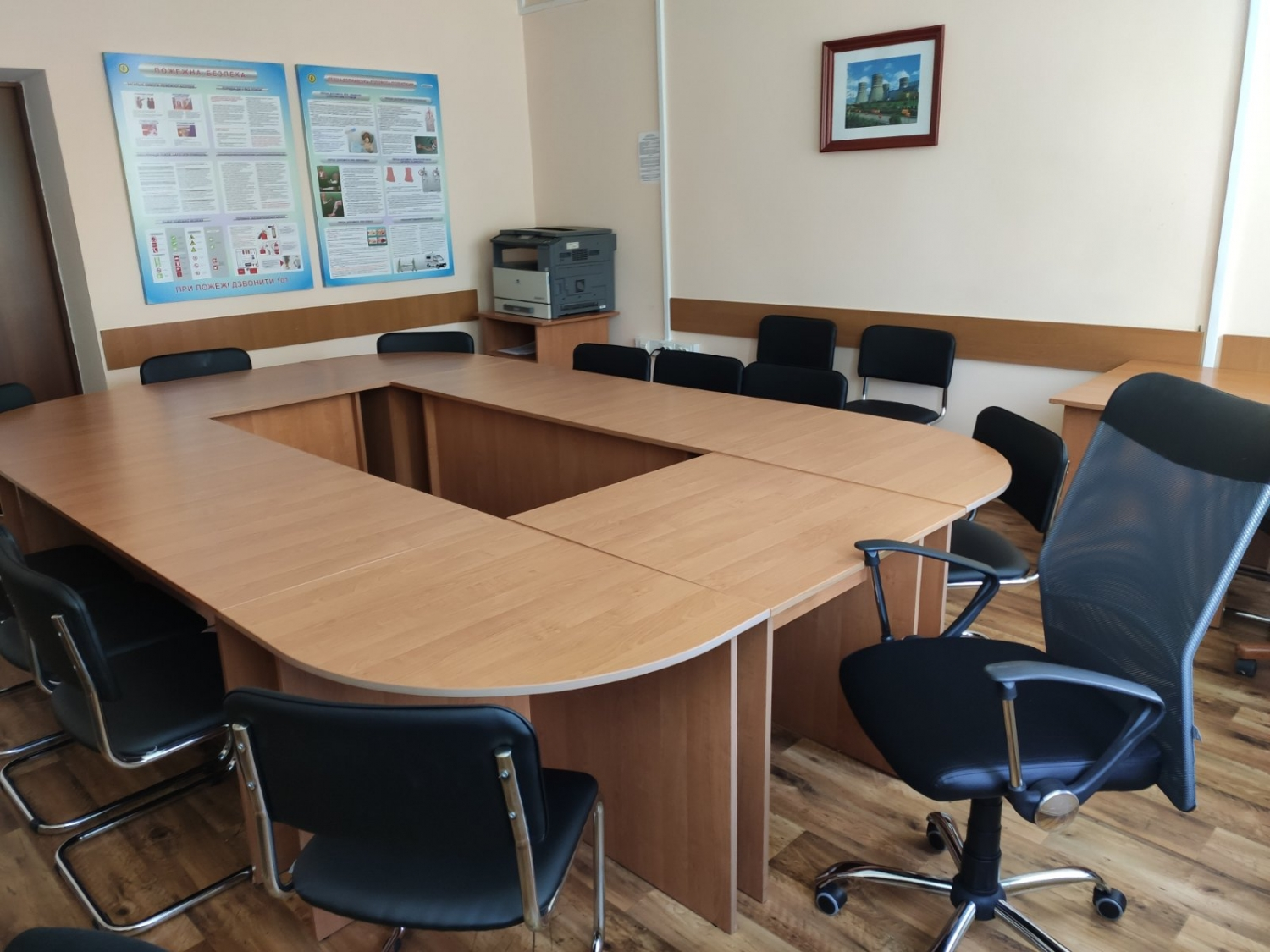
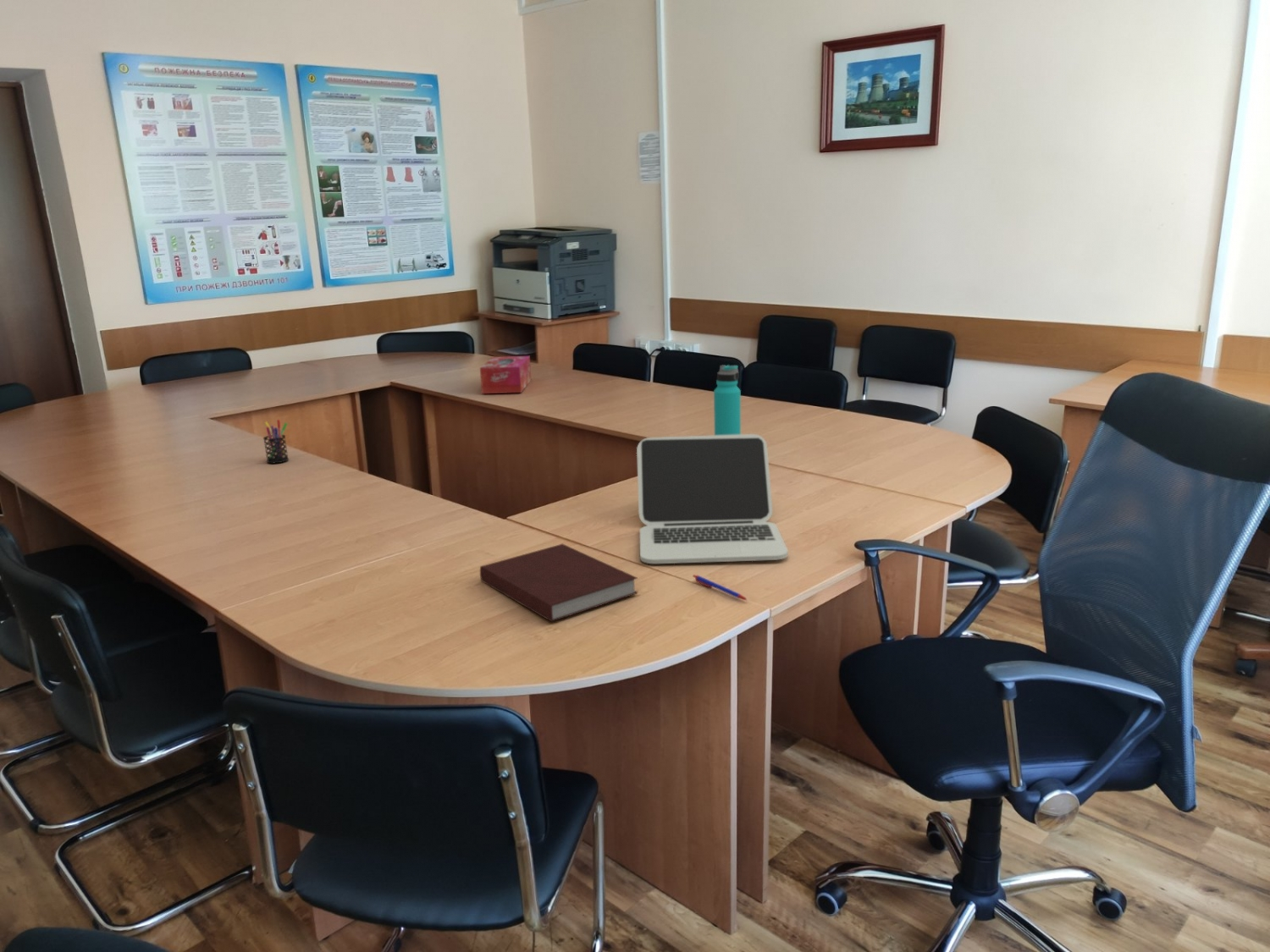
+ notebook [479,543,639,623]
+ pen holder [262,419,290,465]
+ water bottle [713,364,742,436]
+ laptop [636,433,789,564]
+ pen [693,574,748,601]
+ tissue box [479,355,532,394]
